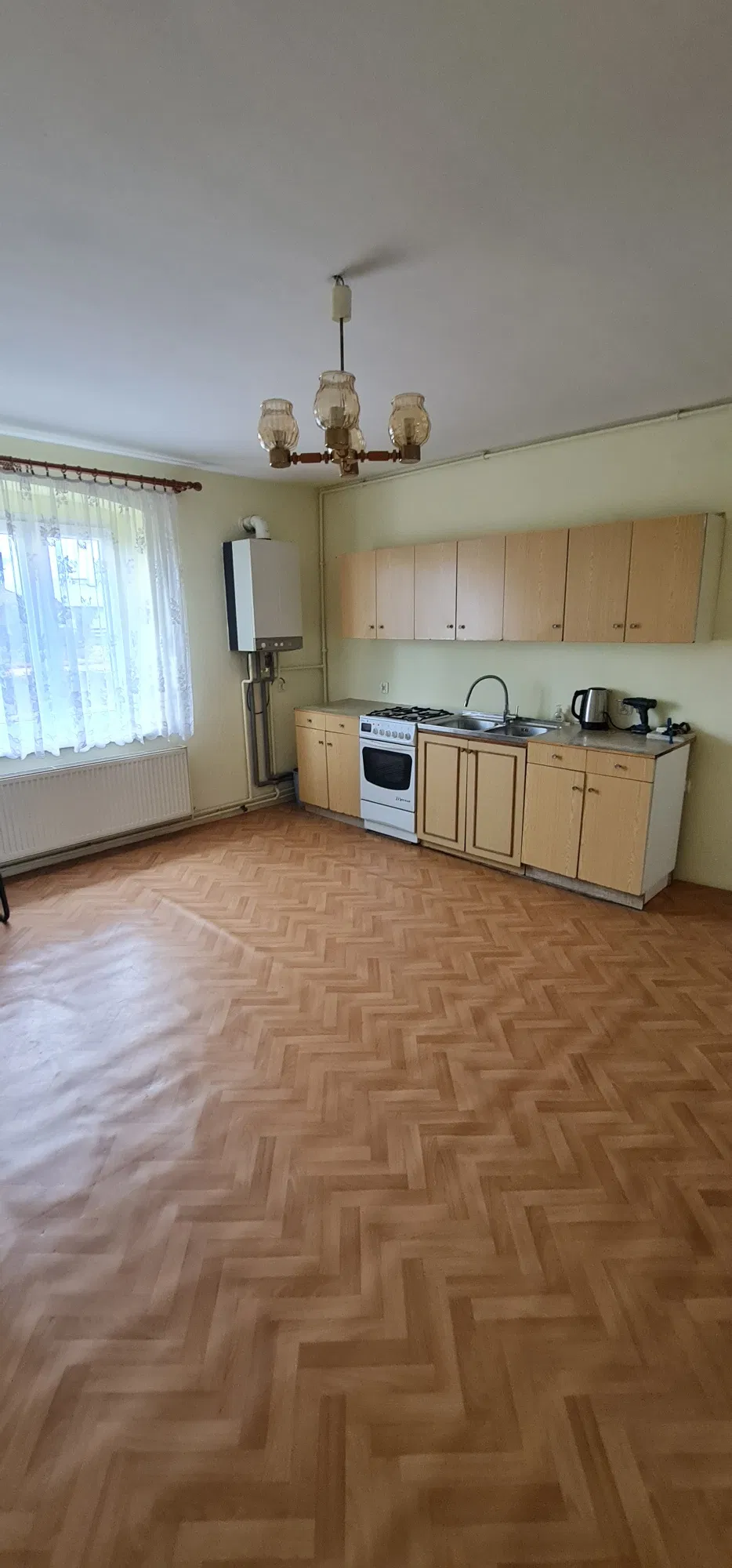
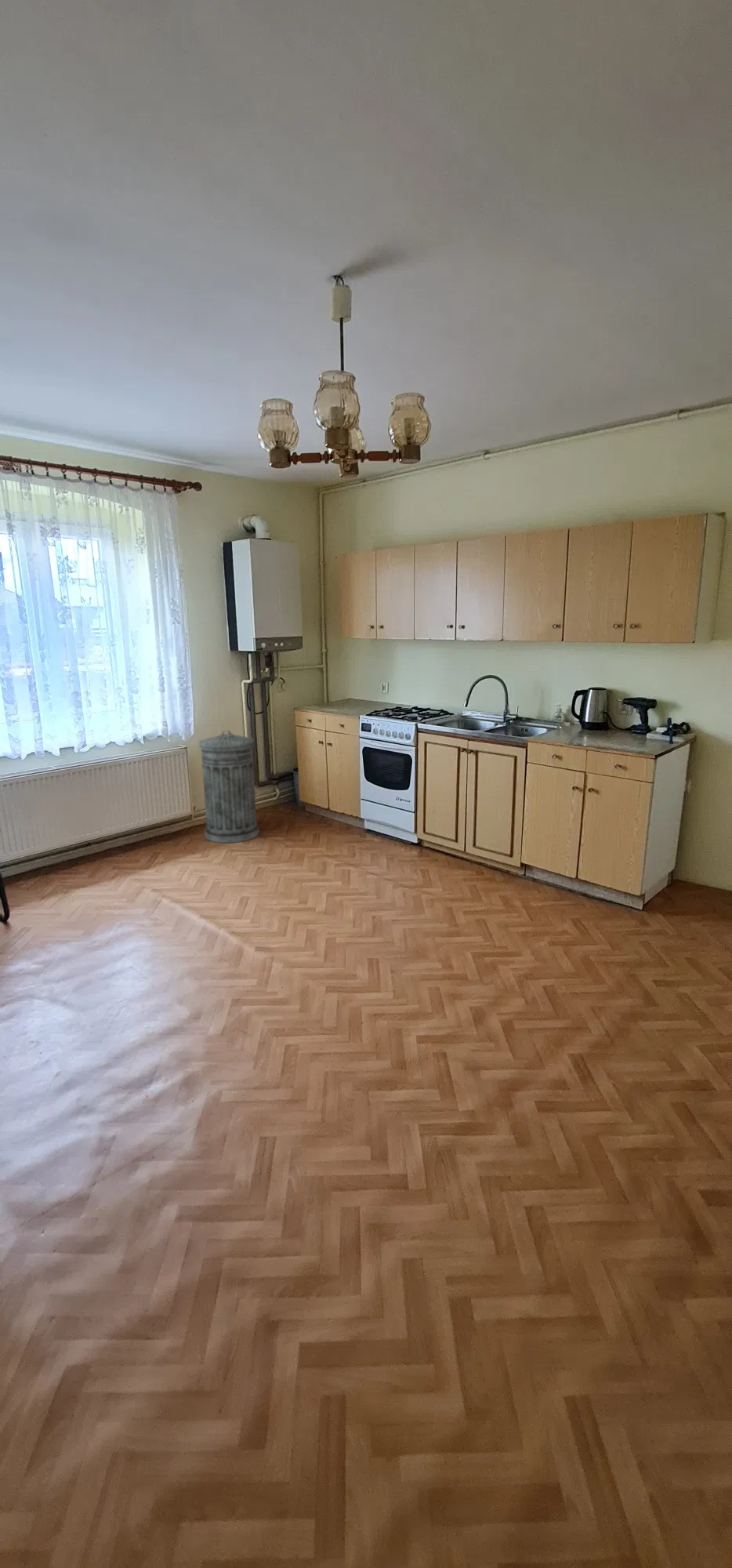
+ trash can [198,730,260,844]
